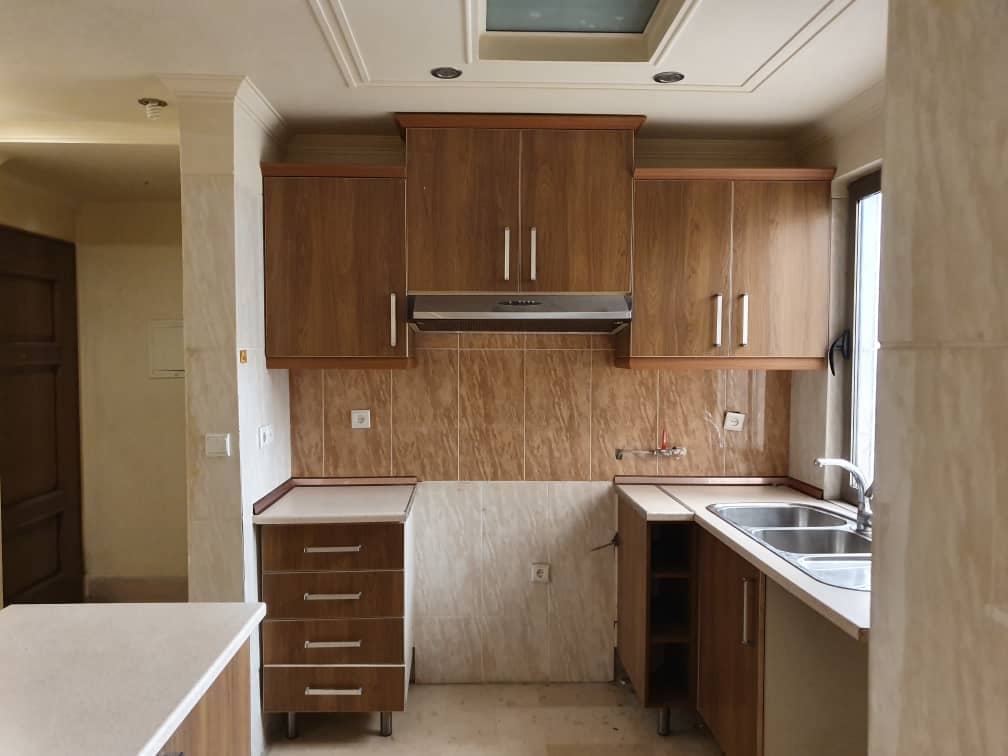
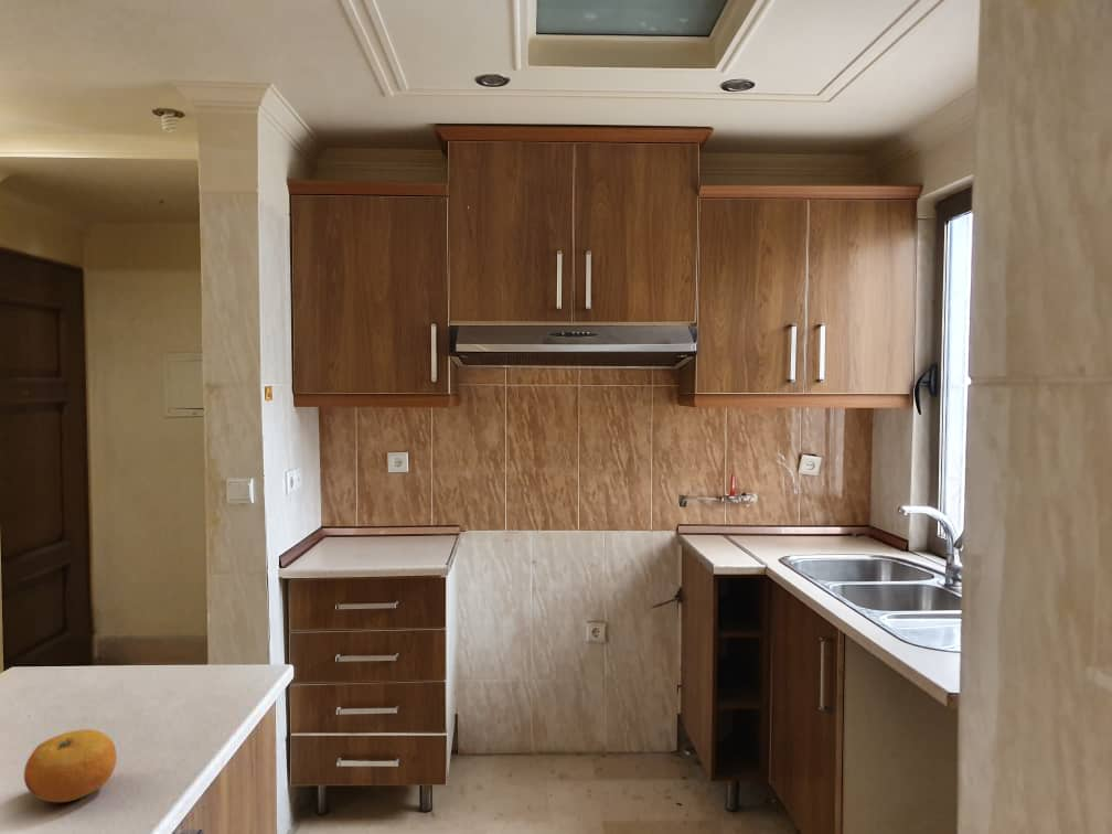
+ fruit [23,728,118,803]
